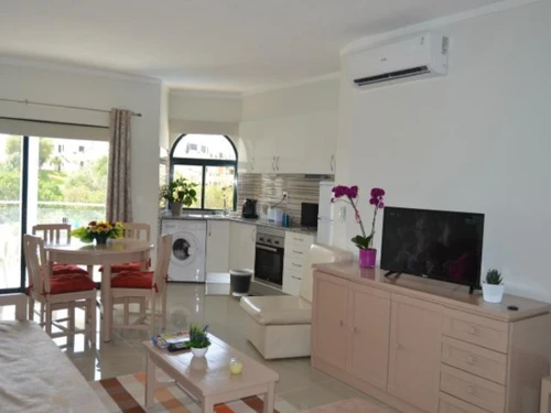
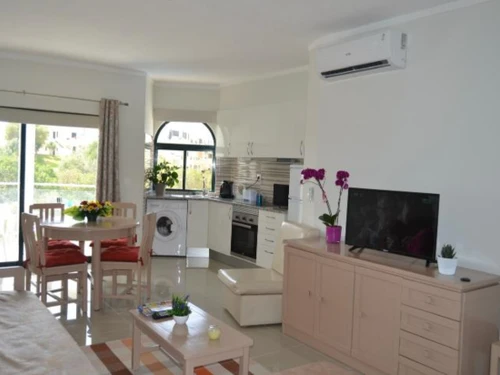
- wastebasket [228,268,255,297]
